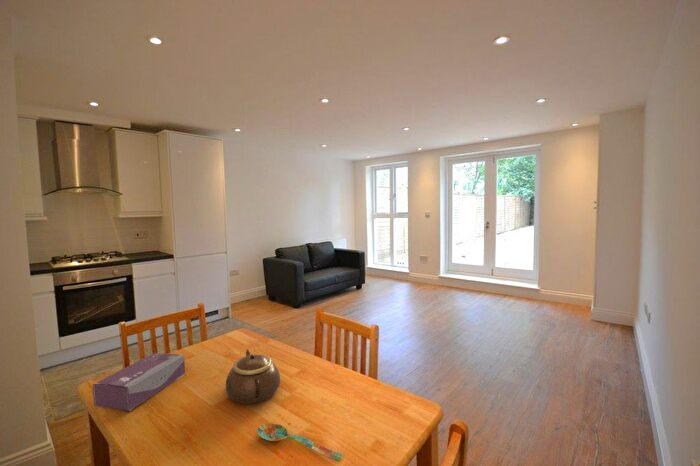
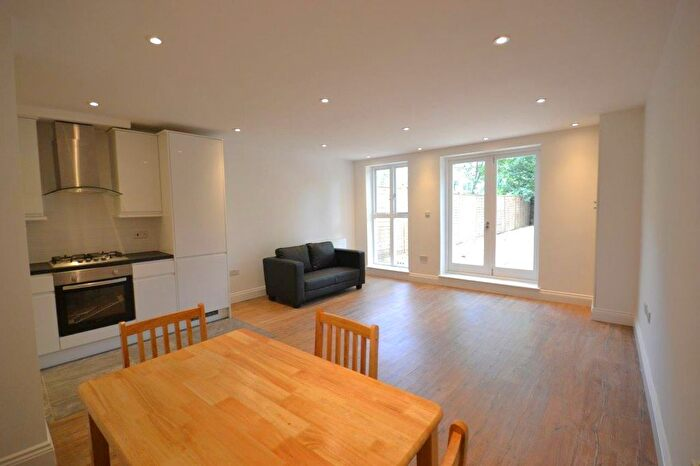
- spoon [256,422,343,462]
- tissue box [92,352,186,412]
- teapot [225,348,281,404]
